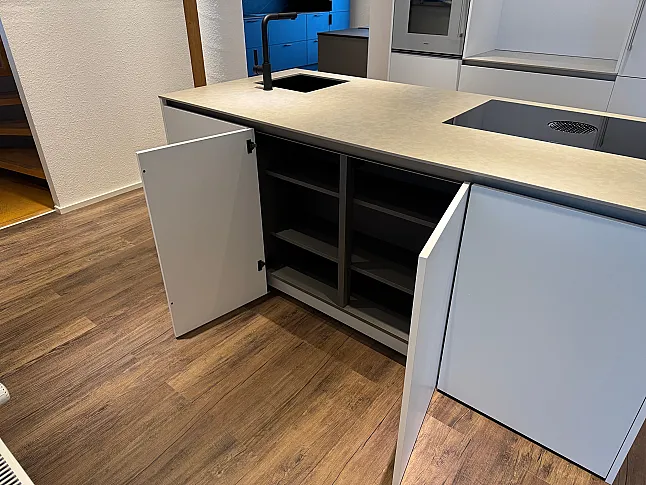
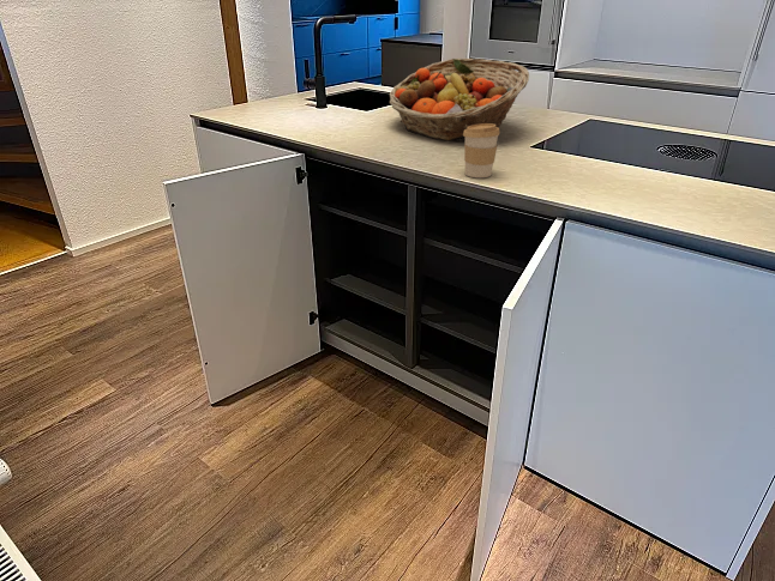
+ coffee cup [463,123,501,178]
+ fruit basket [389,58,530,141]
